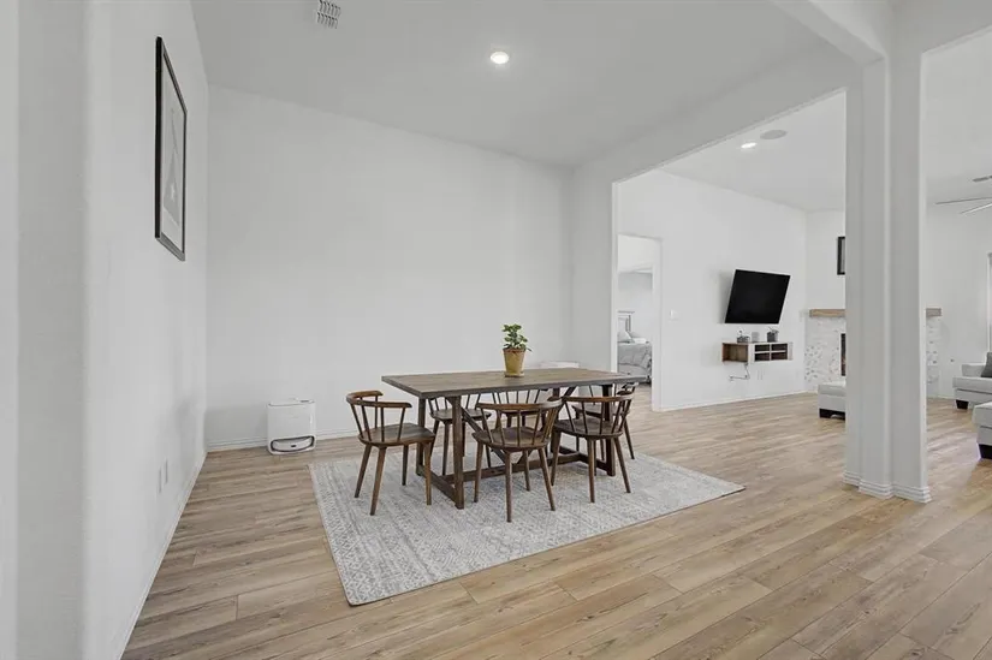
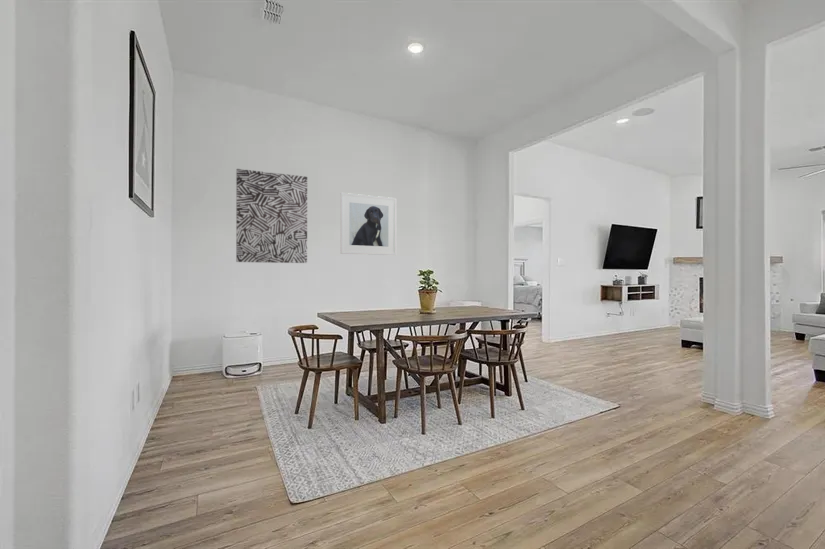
+ wall art [235,168,308,264]
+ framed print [340,192,397,256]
